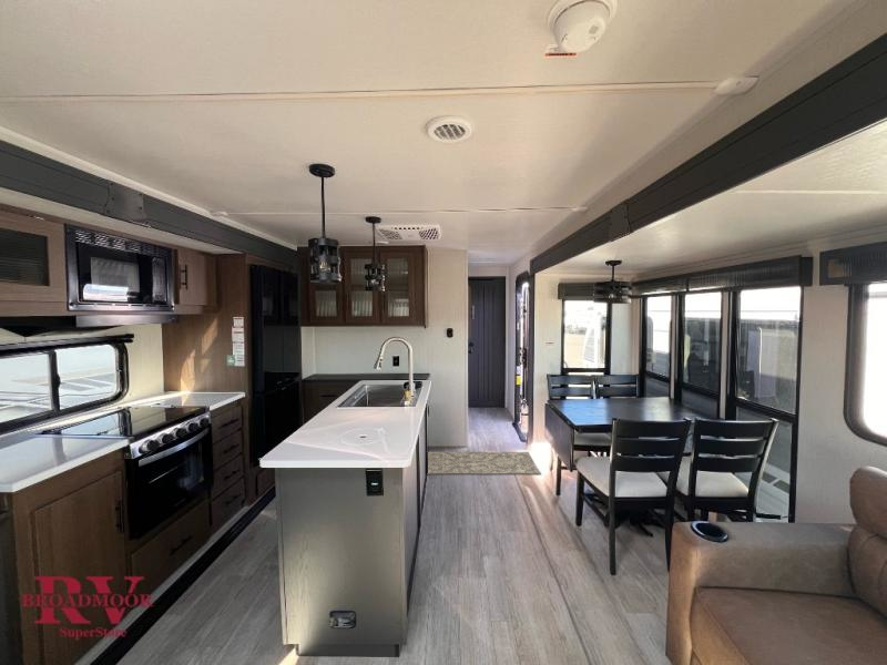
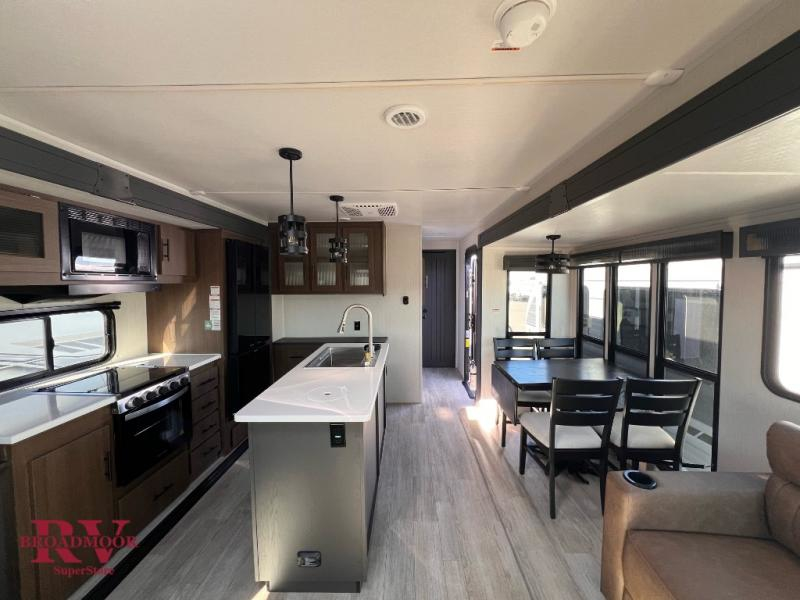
- rug [426,451,542,475]
